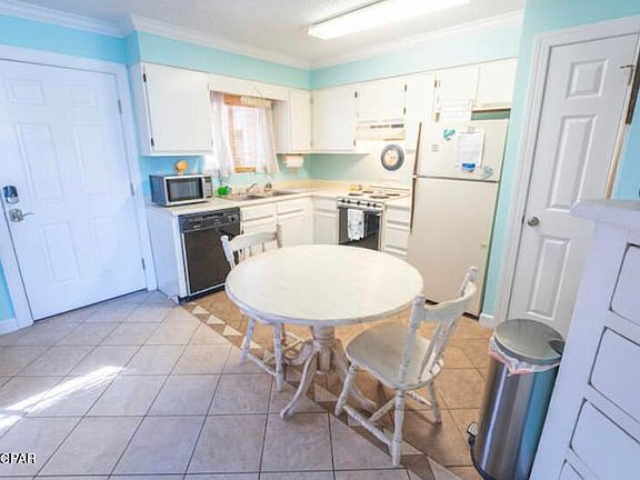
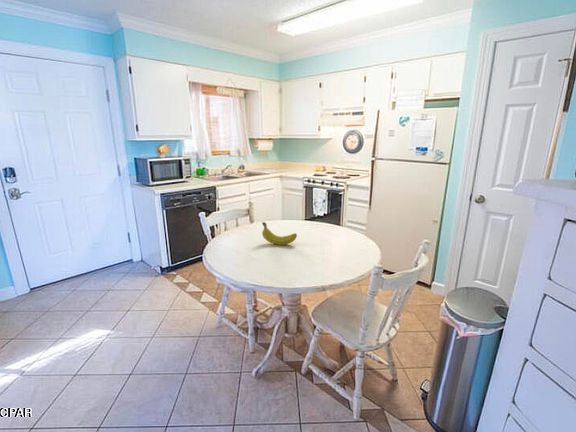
+ fruit [261,221,298,246]
